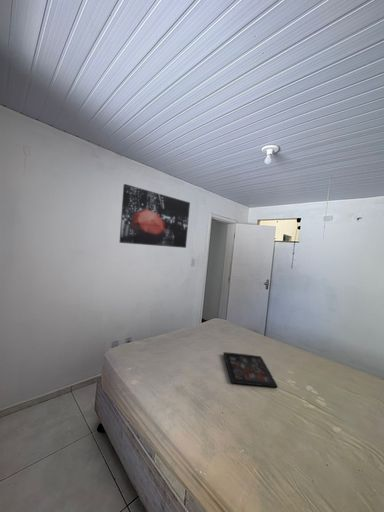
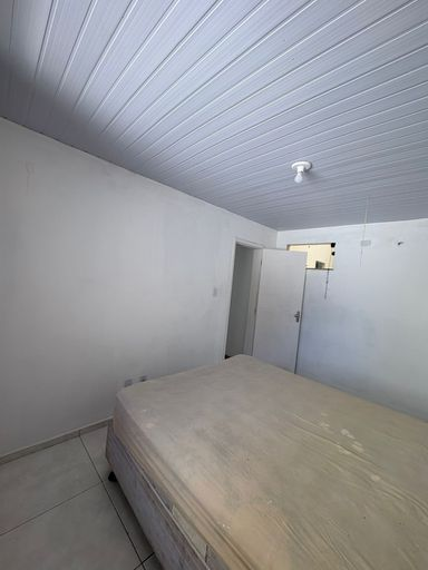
- wall art [119,183,191,249]
- decorative tray [223,351,278,388]
